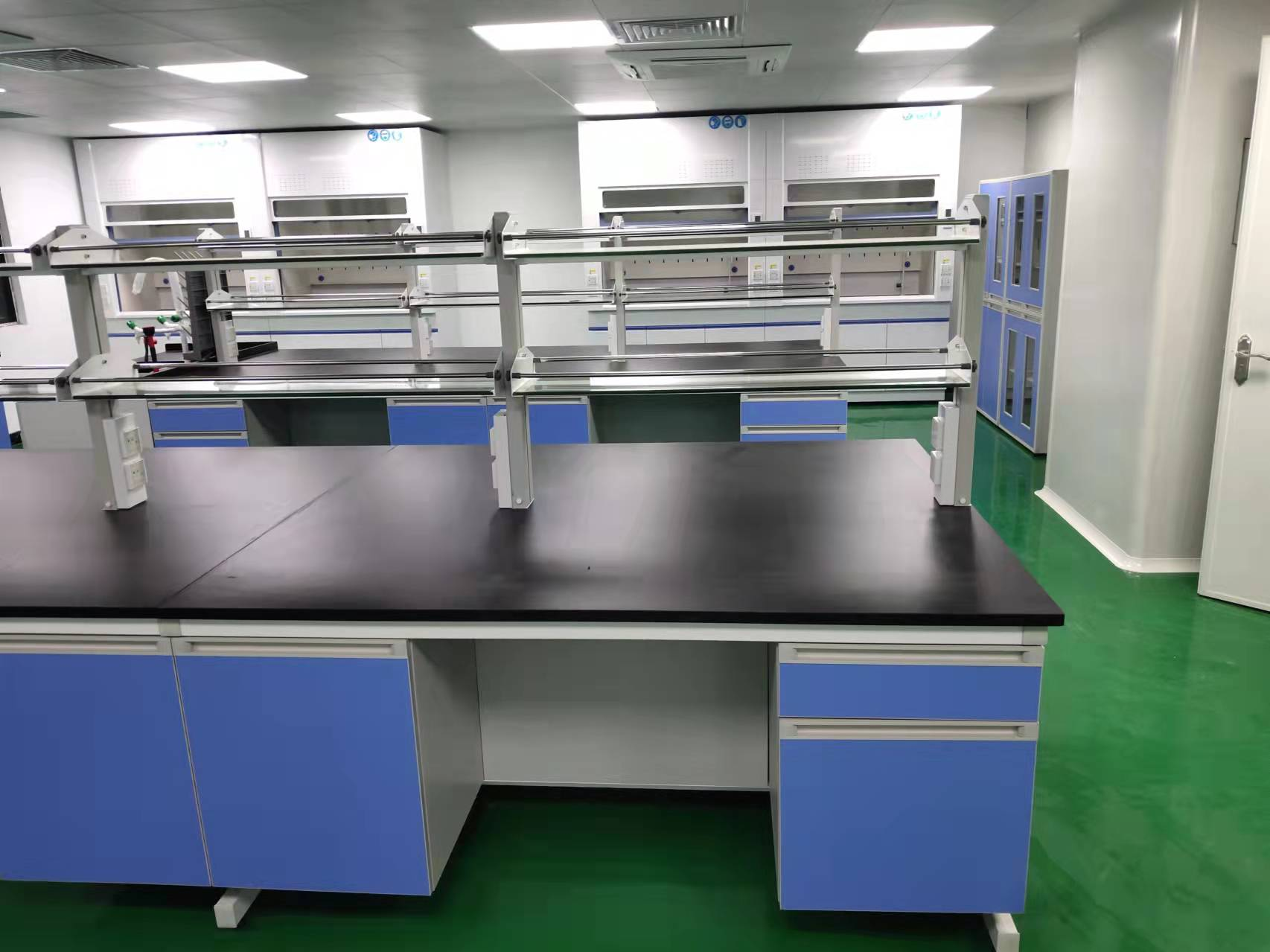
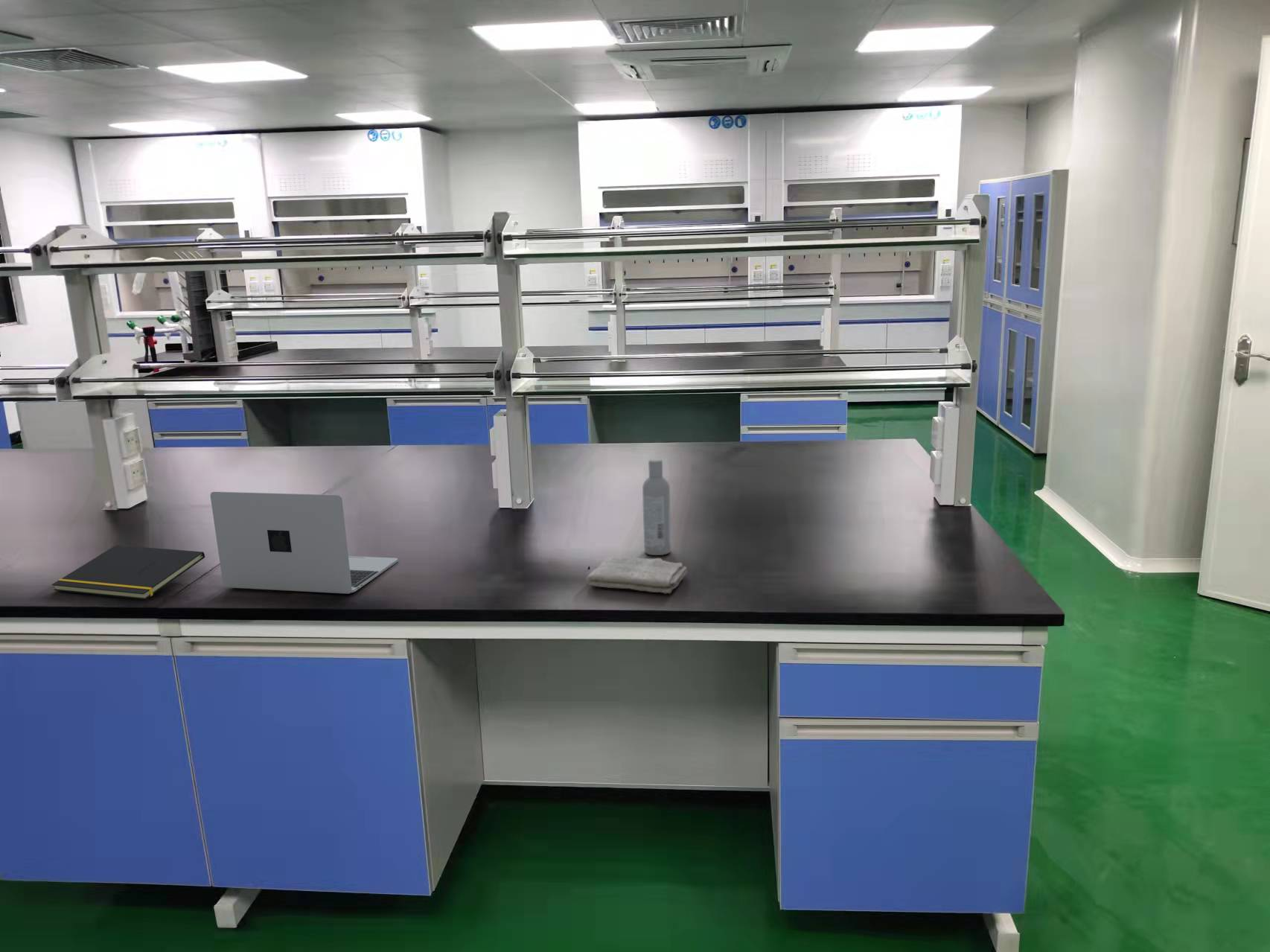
+ laptop [210,491,399,595]
+ bottle [642,458,671,556]
+ notepad [51,544,205,601]
+ washcloth [585,555,688,595]
